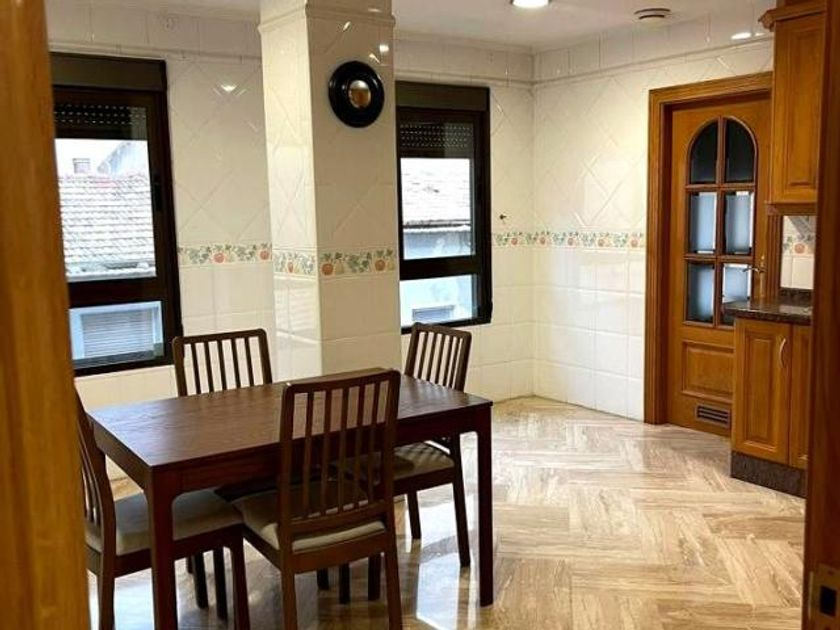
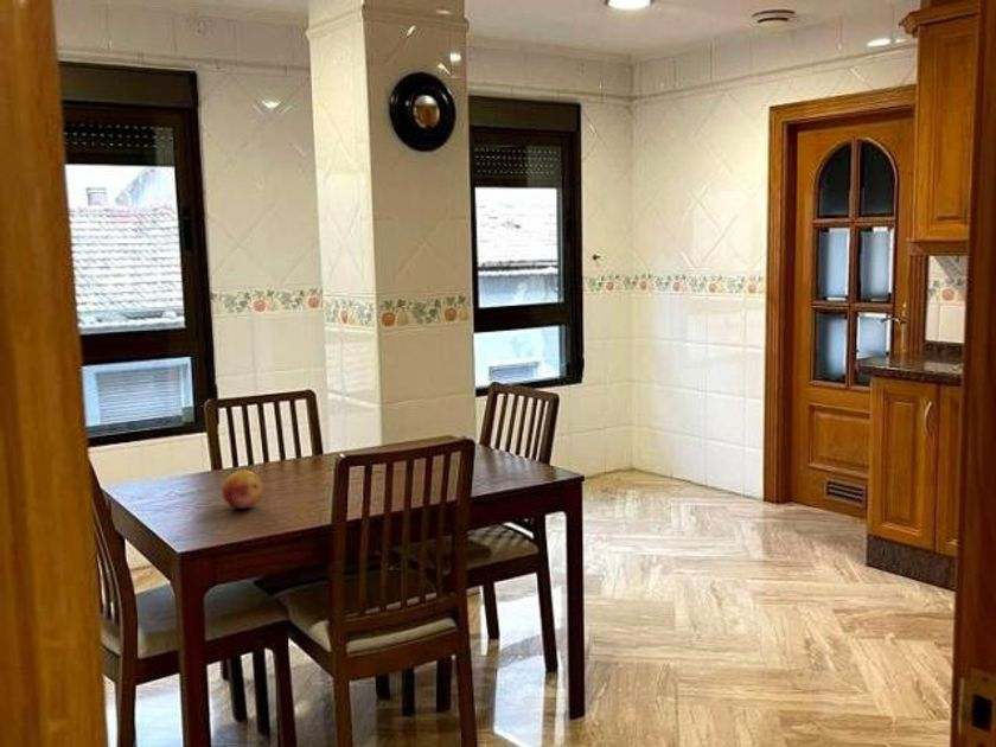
+ fruit [221,470,264,510]
